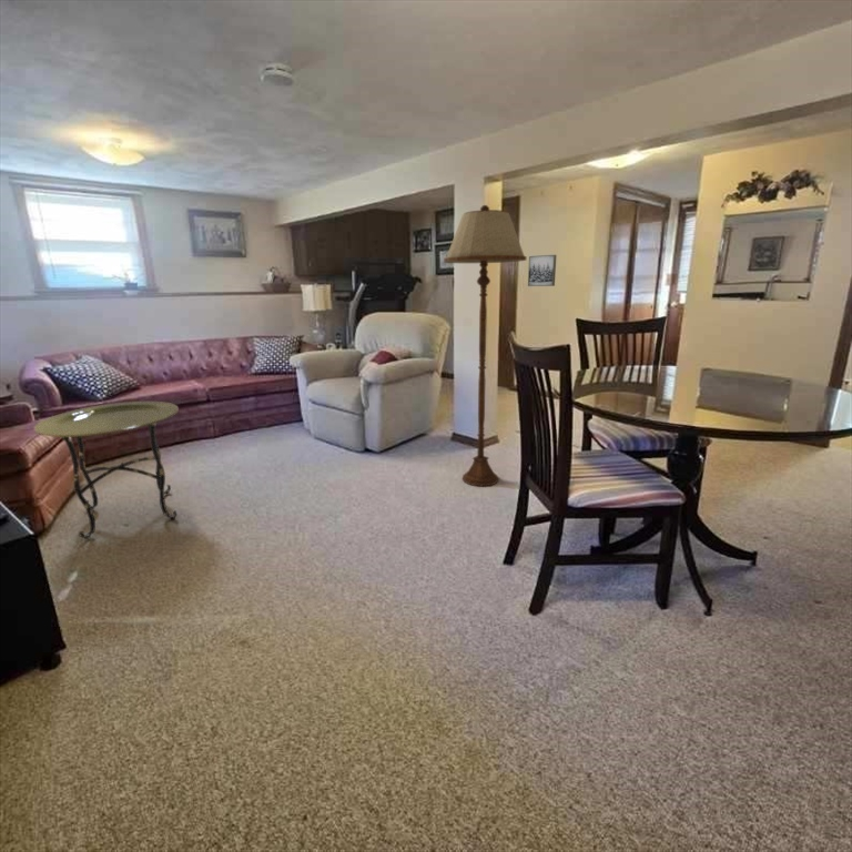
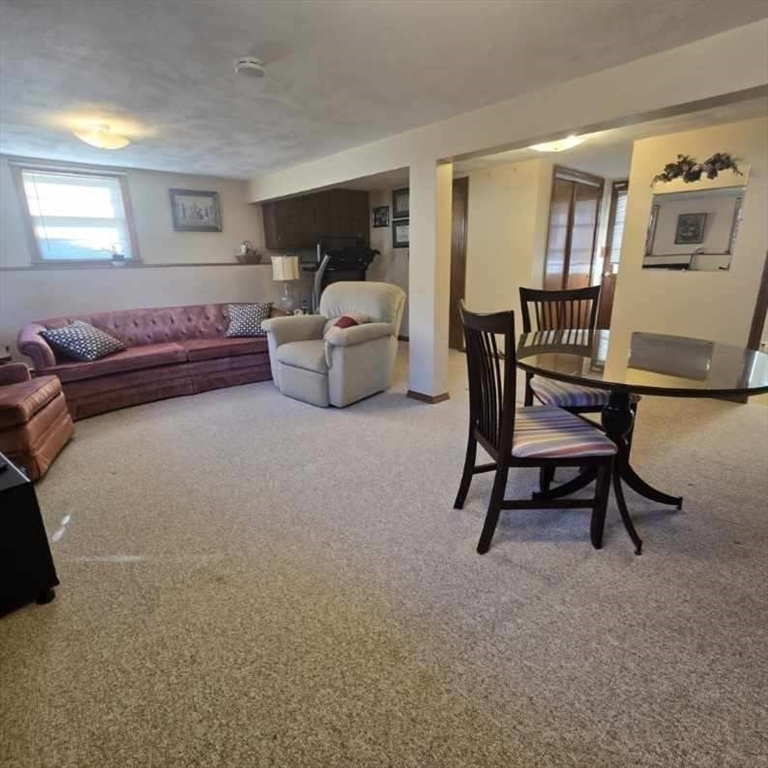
- floor lamp [443,204,528,488]
- side table [33,400,180,540]
- wall art [527,254,557,287]
